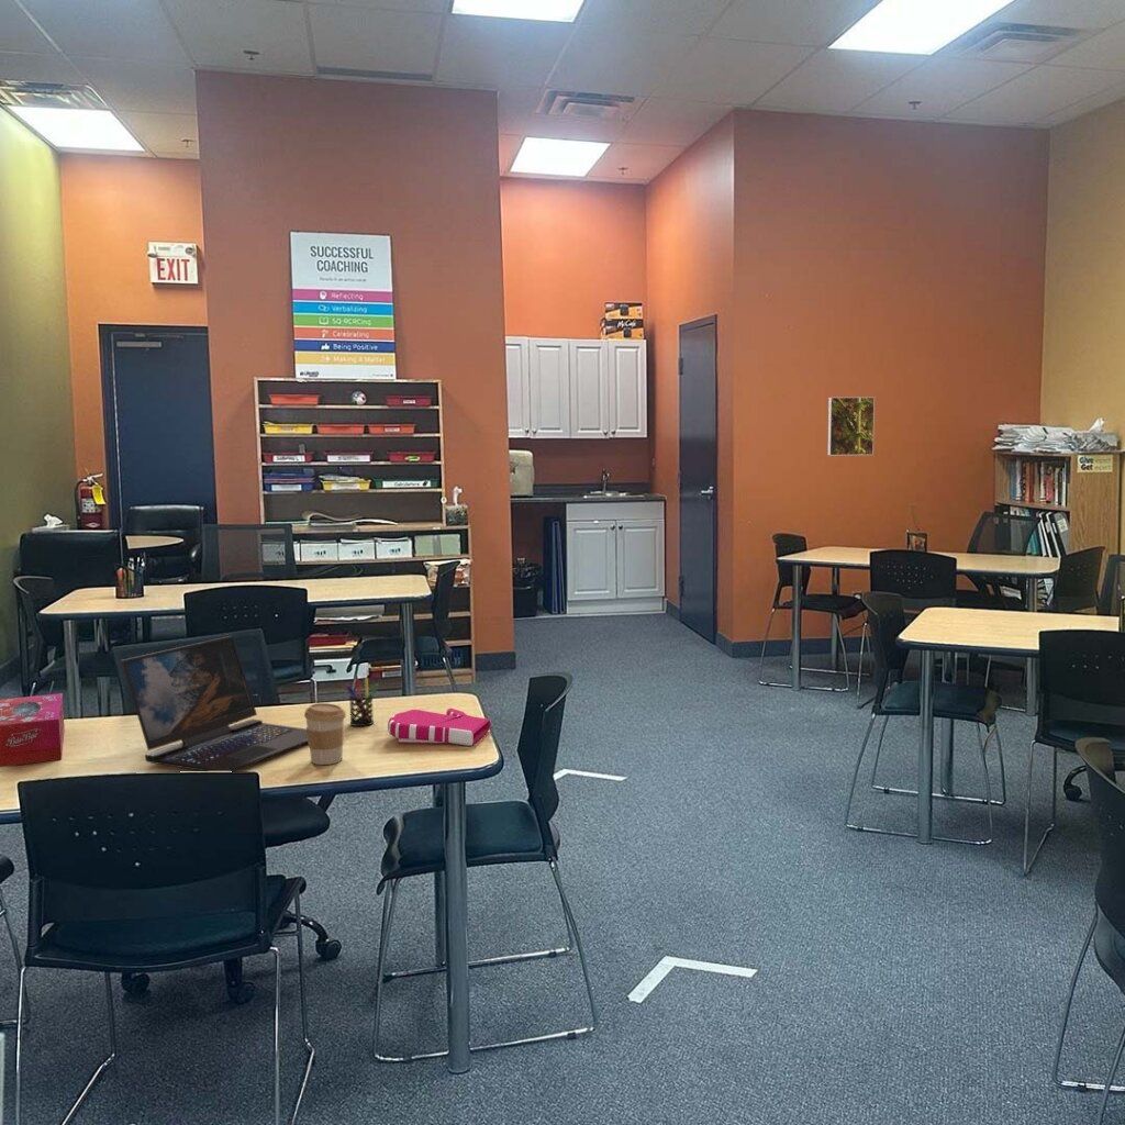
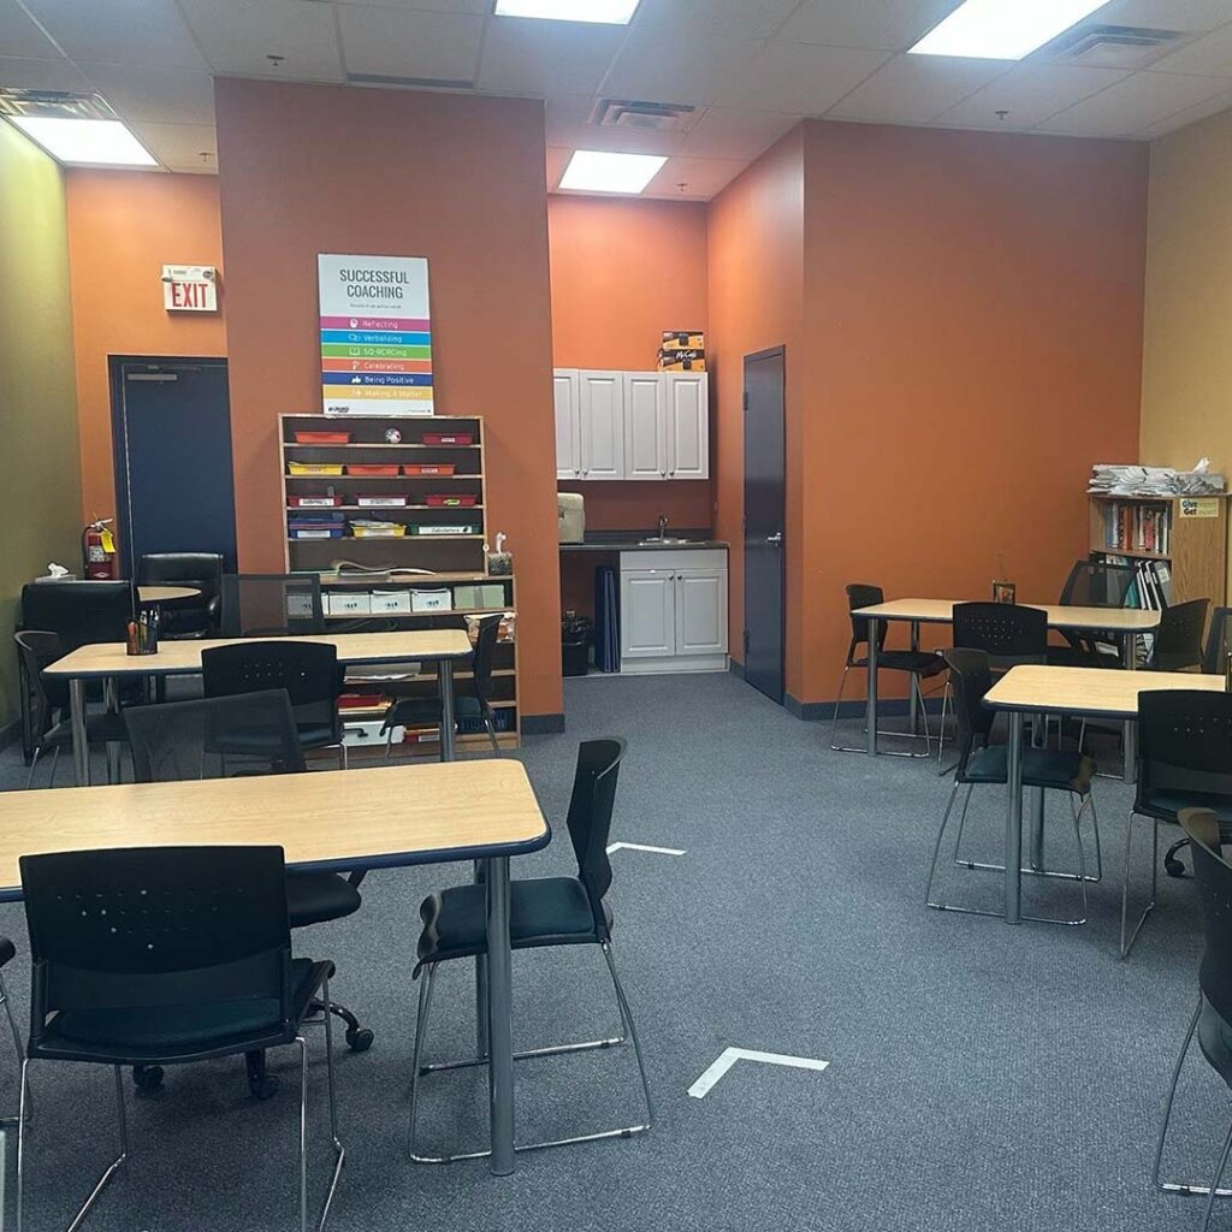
- book [387,708,491,747]
- laptop [120,635,309,772]
- coffee cup [303,702,347,766]
- pen holder [344,677,379,727]
- tissue box [0,692,66,768]
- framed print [826,397,876,457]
